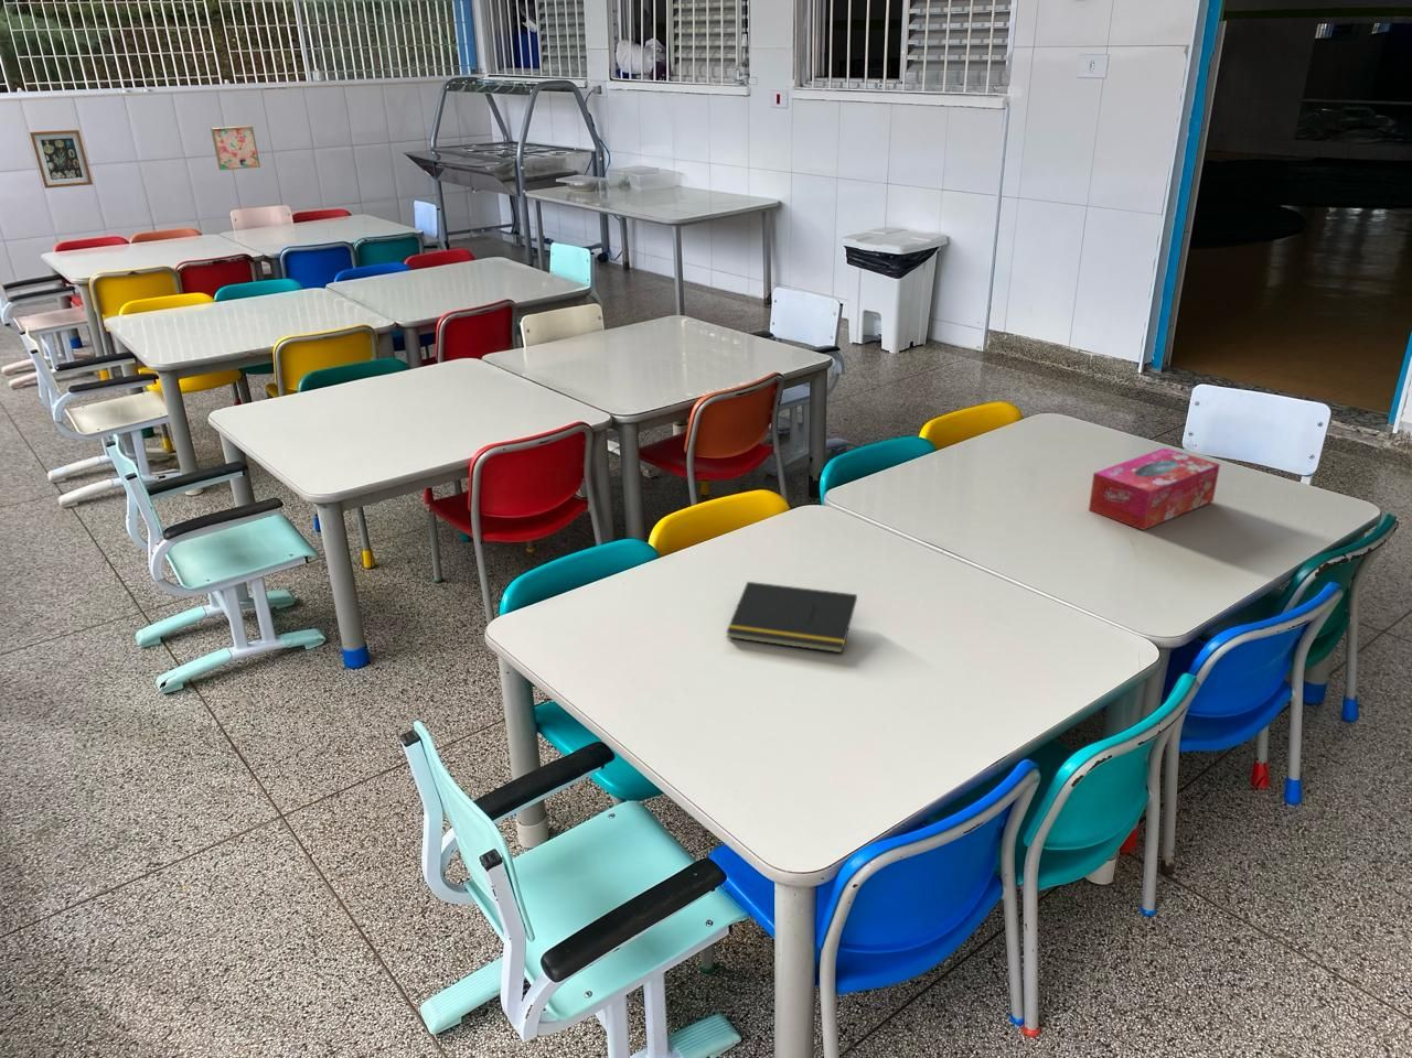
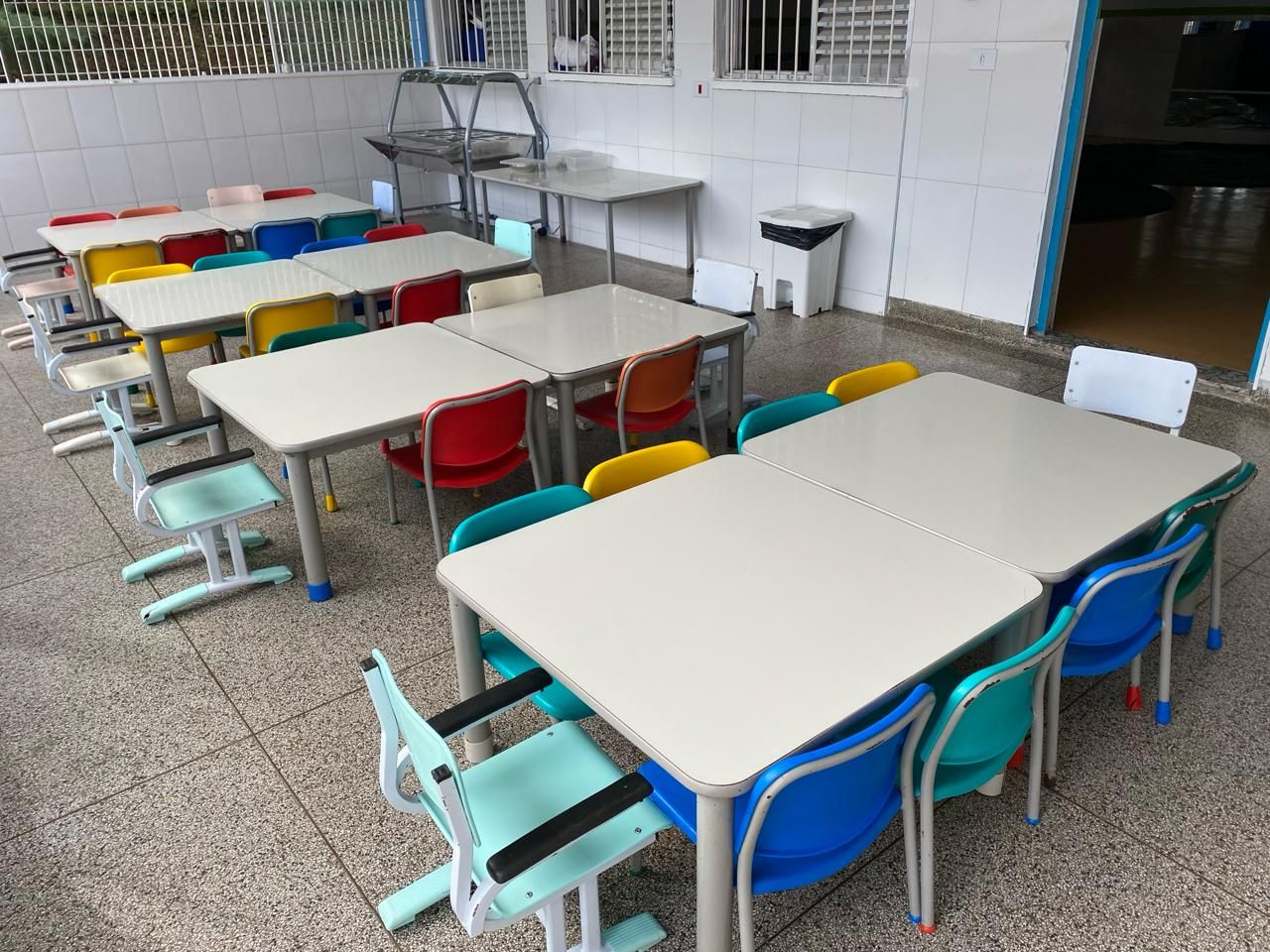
- wall art [29,129,93,190]
- tissue box [1087,447,1221,531]
- wall art [210,126,261,171]
- notepad [725,581,858,653]
